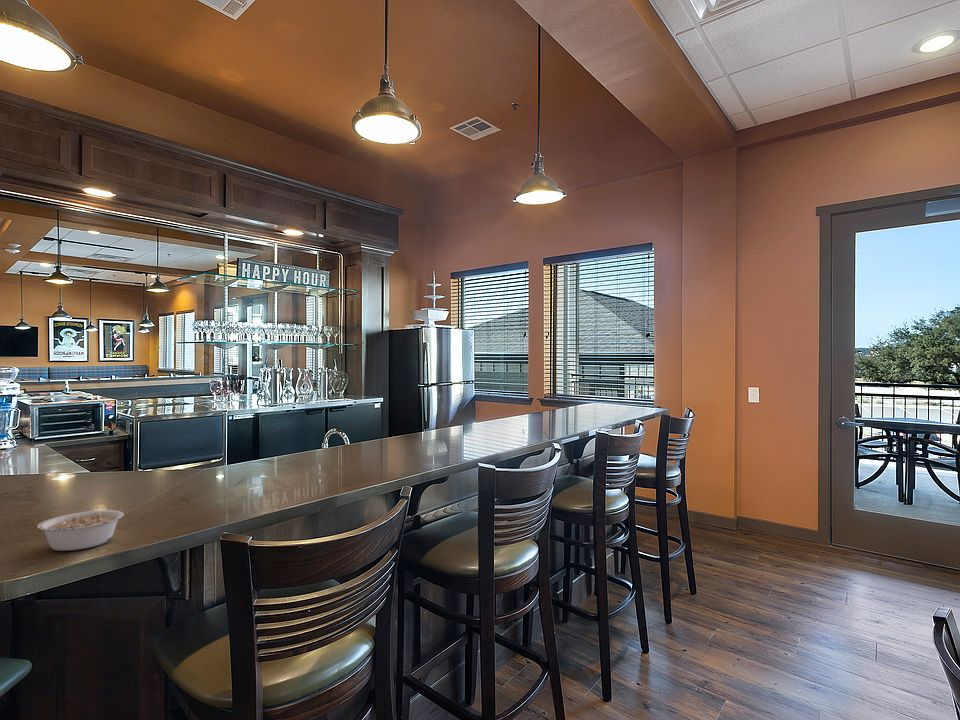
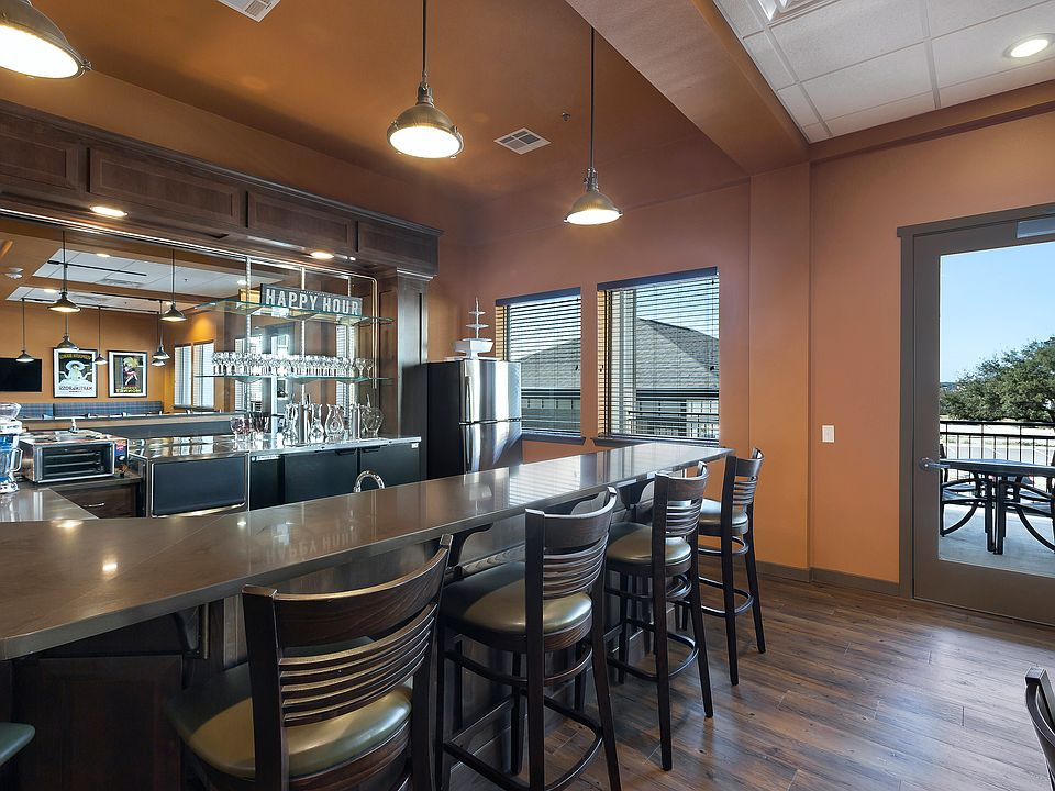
- legume [36,509,125,552]
